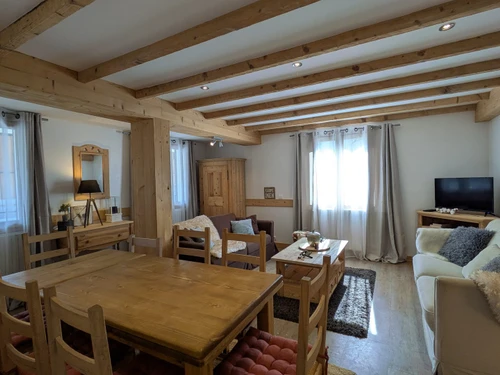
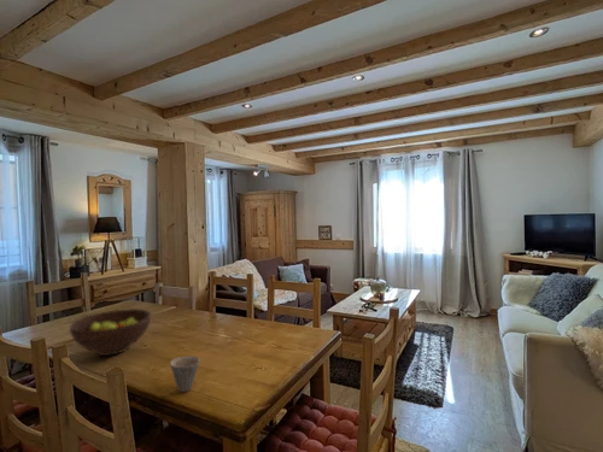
+ cup [169,354,200,393]
+ fruit bowl [69,307,152,357]
